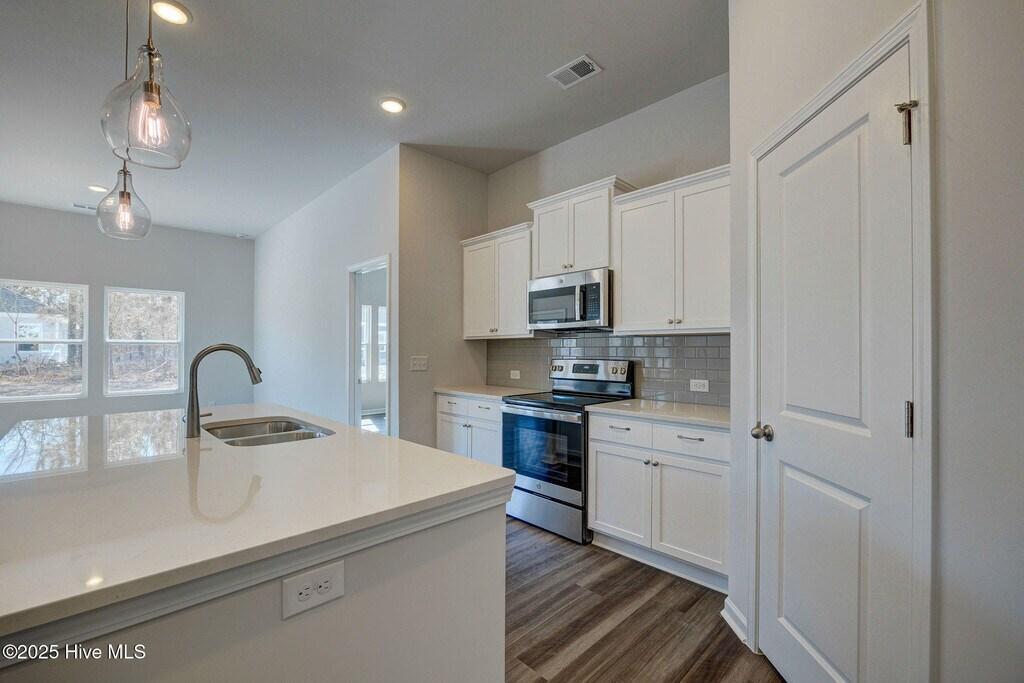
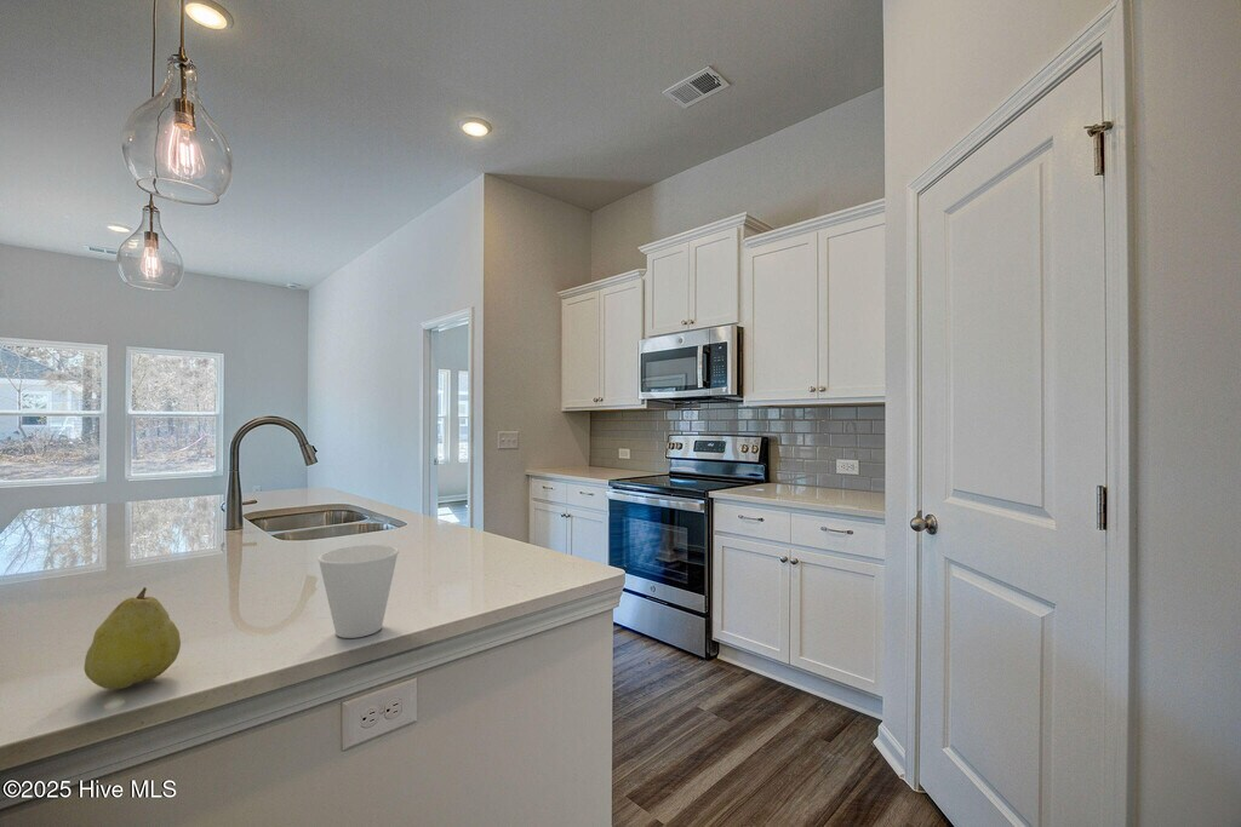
+ fruit [84,586,182,690]
+ cup [316,544,400,639]
